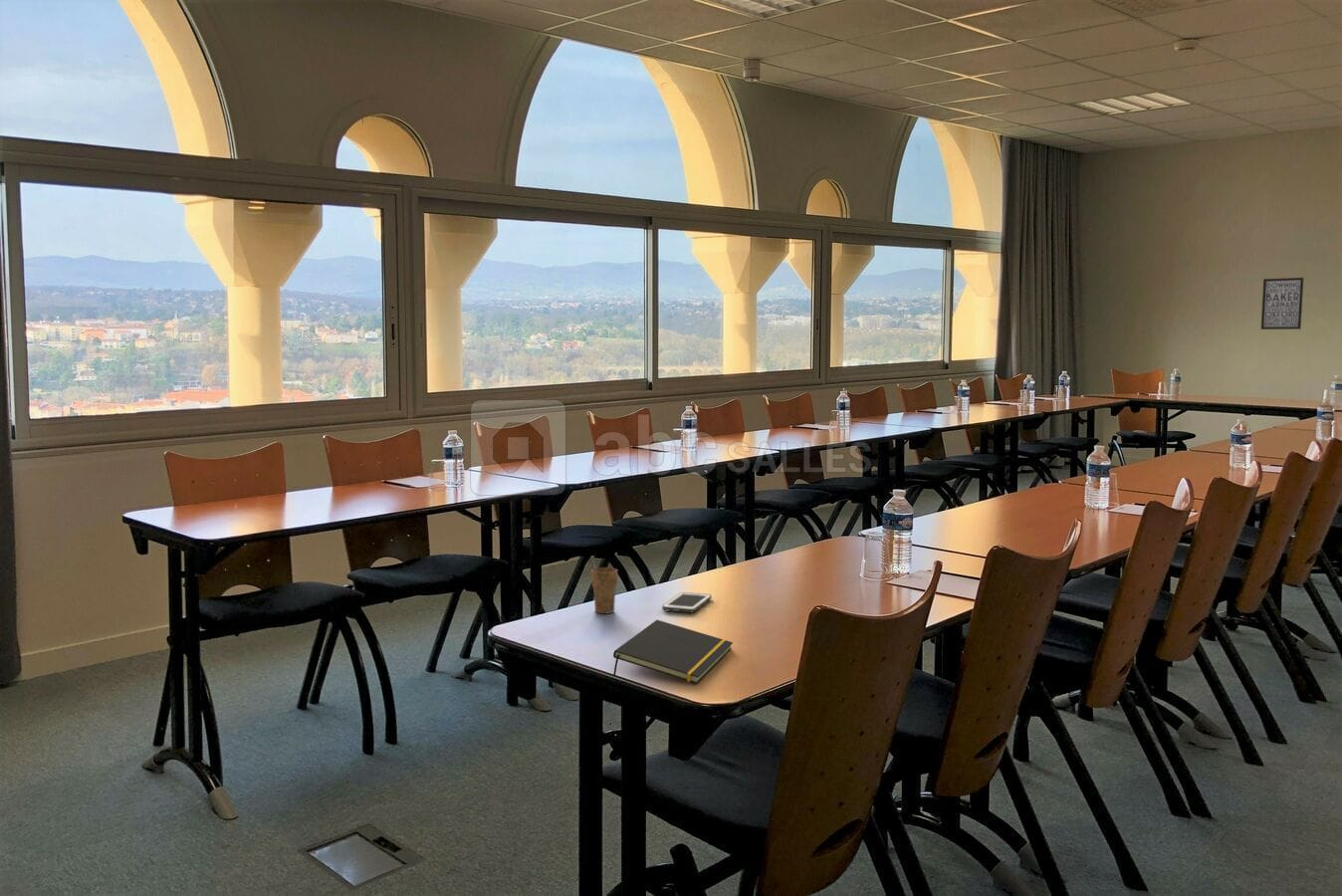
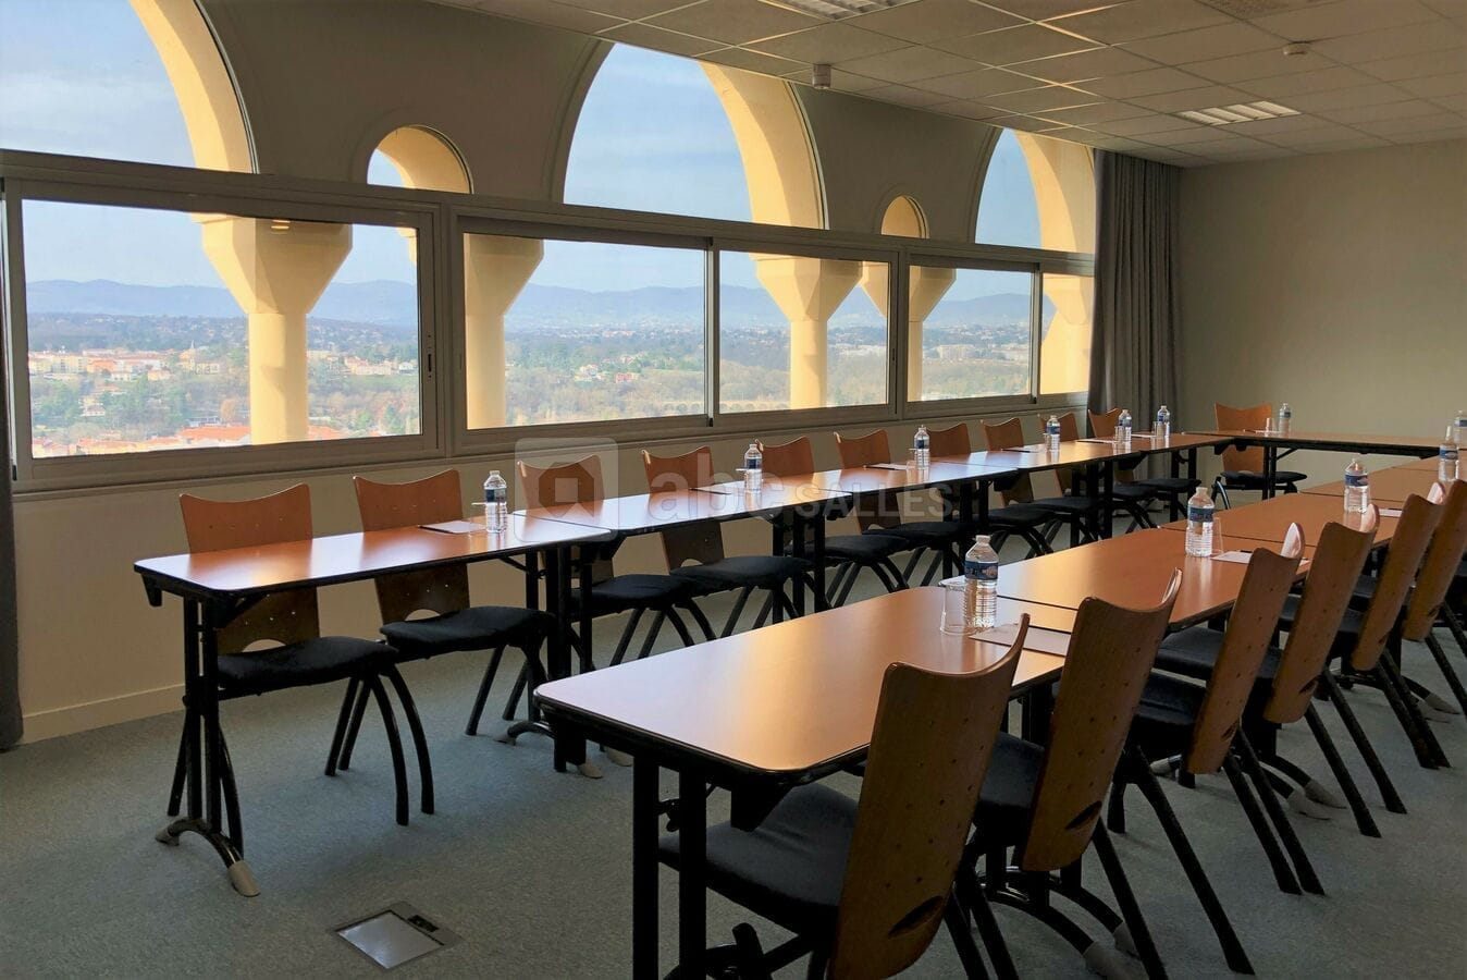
- cell phone [661,591,713,613]
- cup [590,558,618,614]
- notepad [612,619,734,685]
- wall art [1260,277,1305,331]
